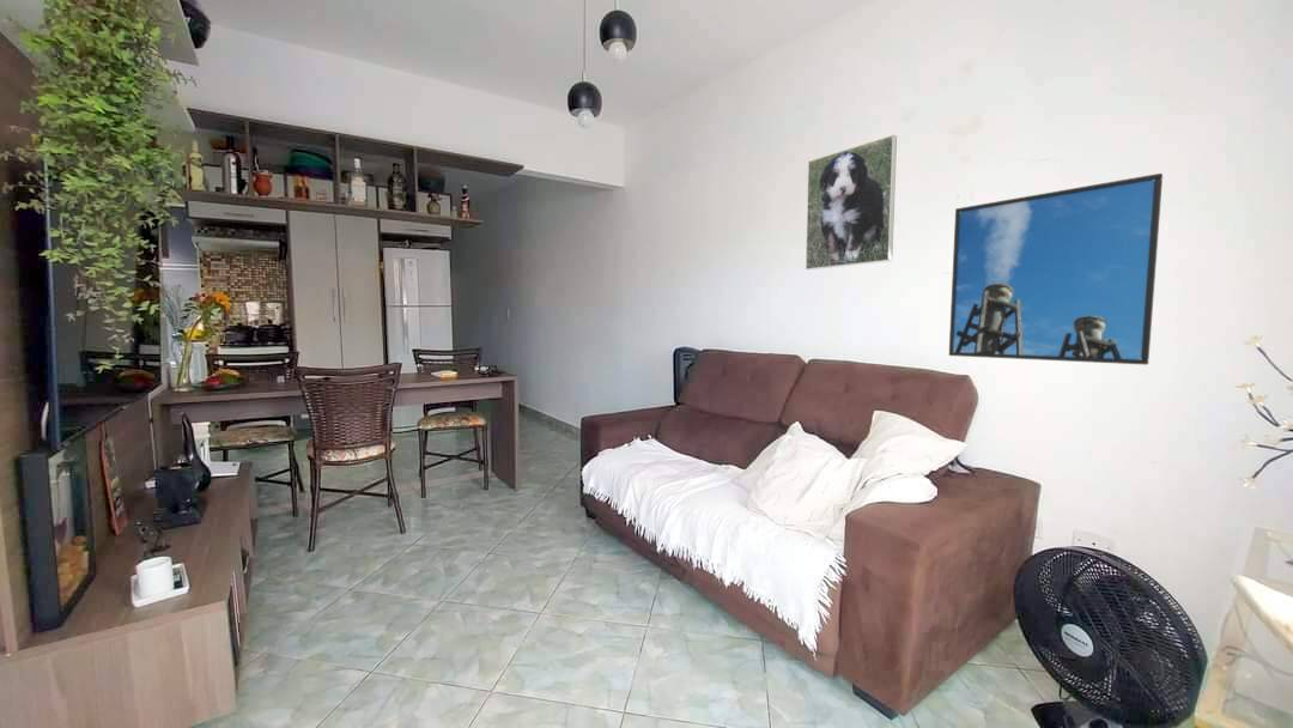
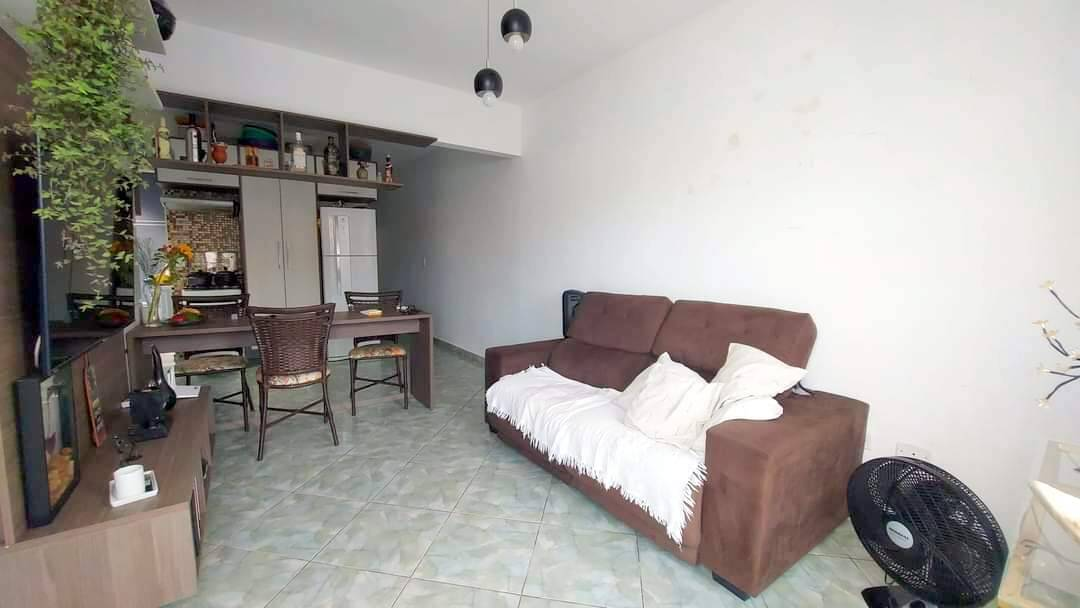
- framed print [805,134,898,271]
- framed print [948,172,1164,366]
